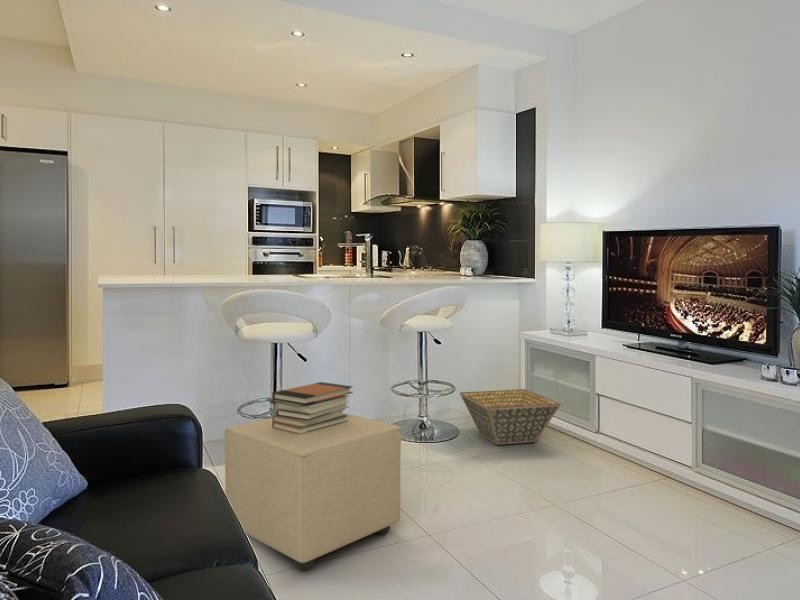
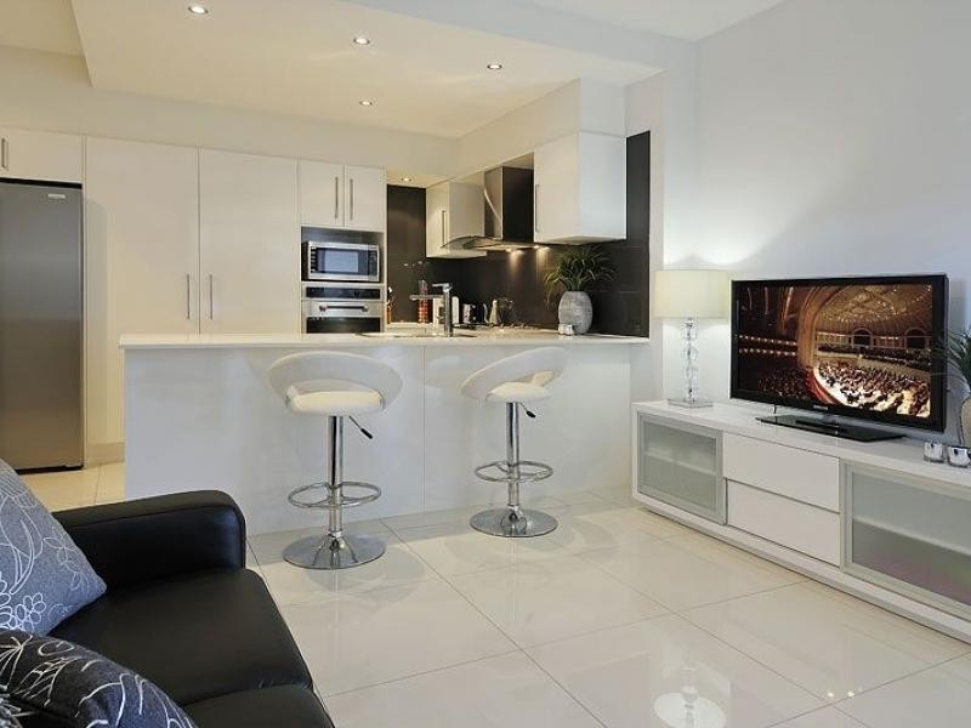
- ottoman [224,412,402,570]
- basket [459,388,562,446]
- book stack [271,381,354,435]
